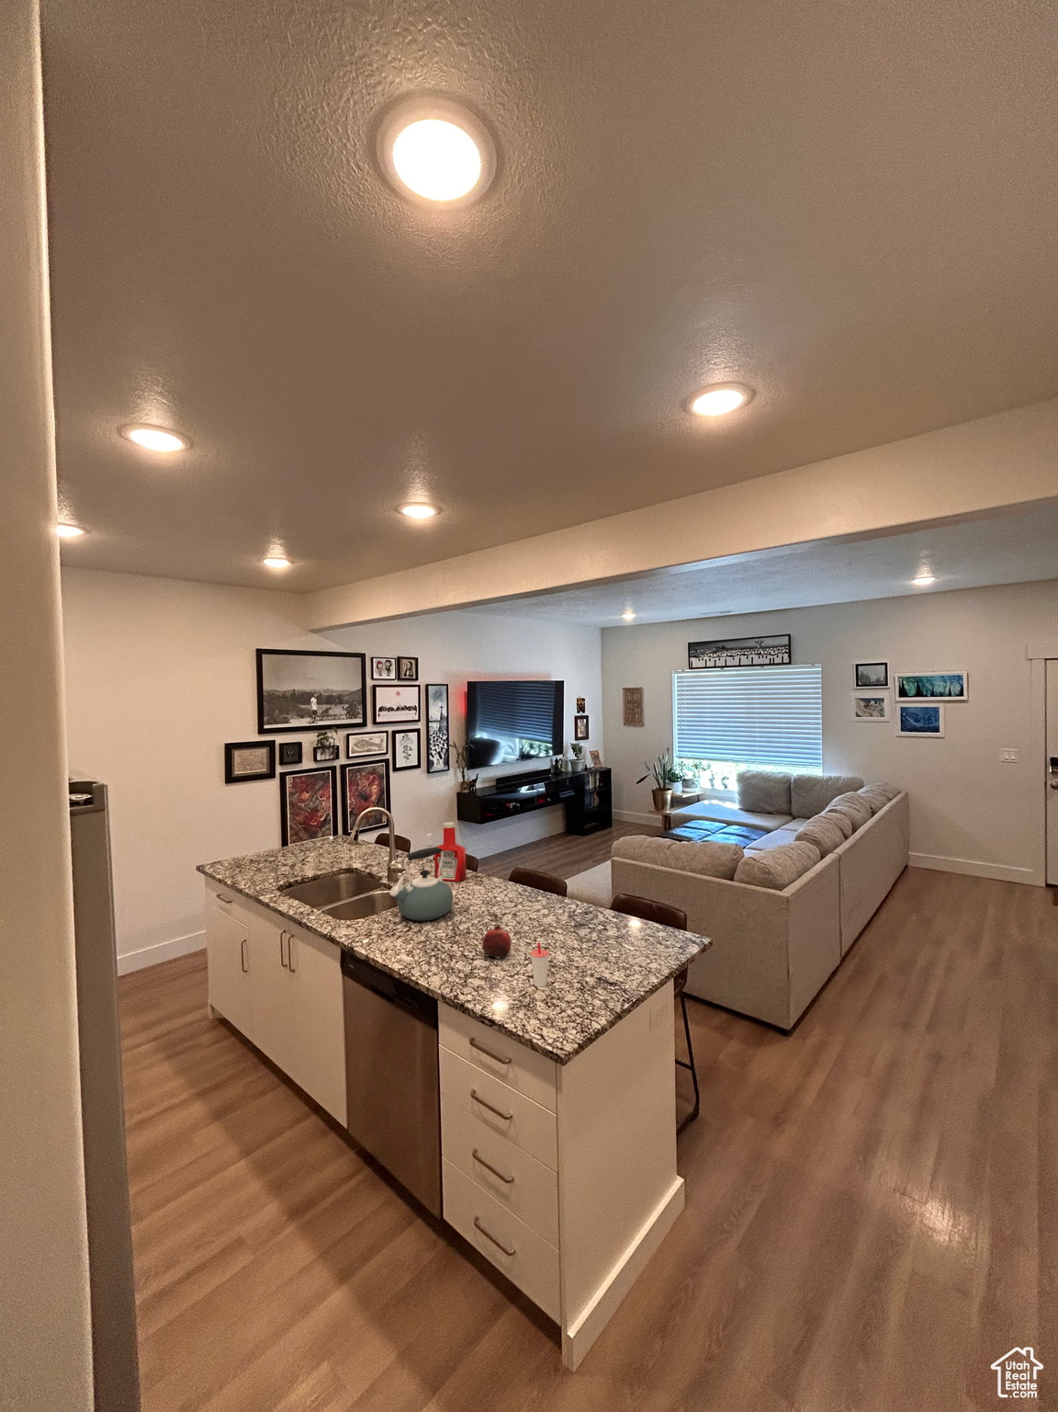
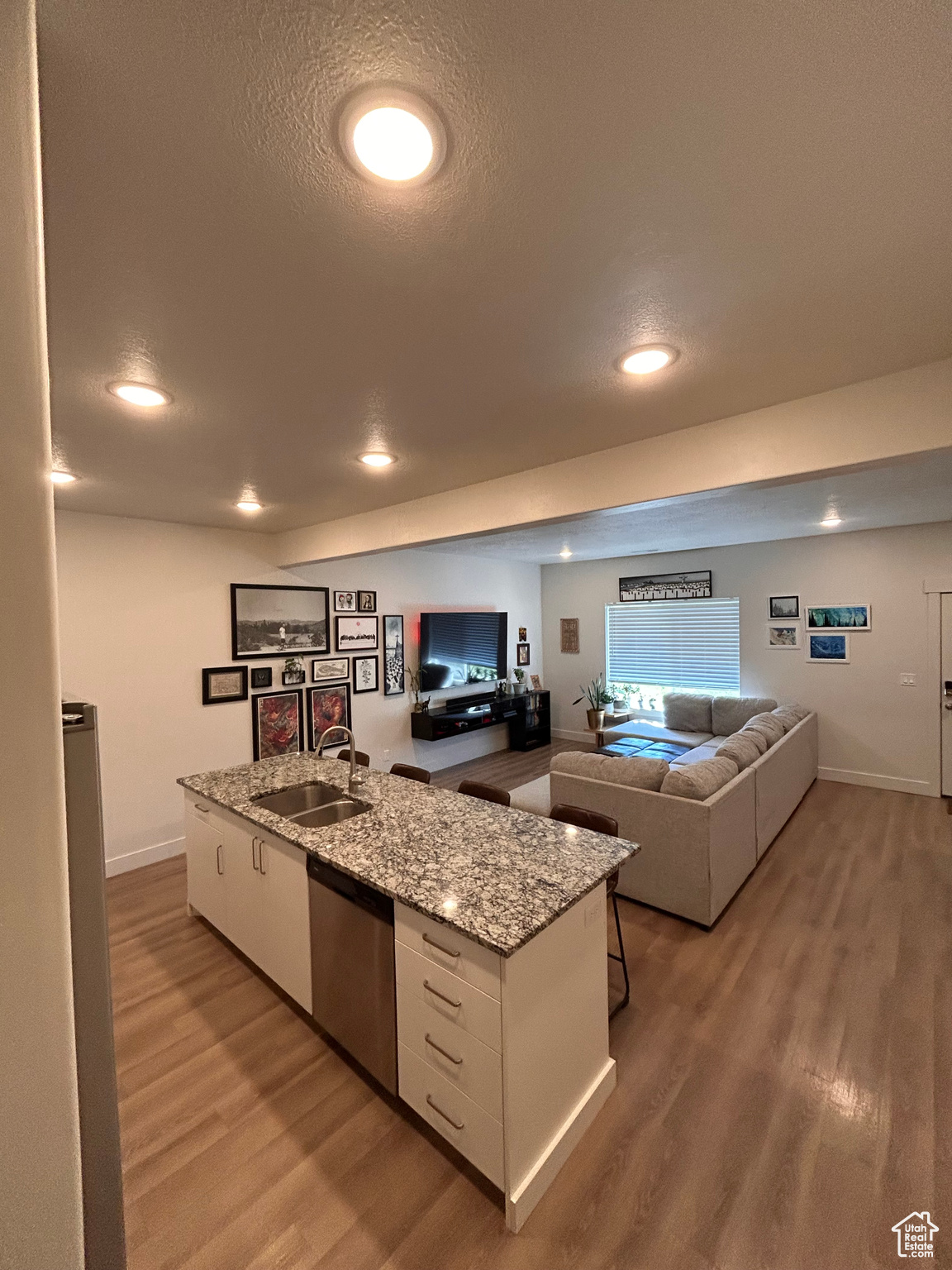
- soap bottle [433,821,468,883]
- cup [530,942,550,988]
- kettle [389,847,453,922]
- fruit [481,923,511,961]
